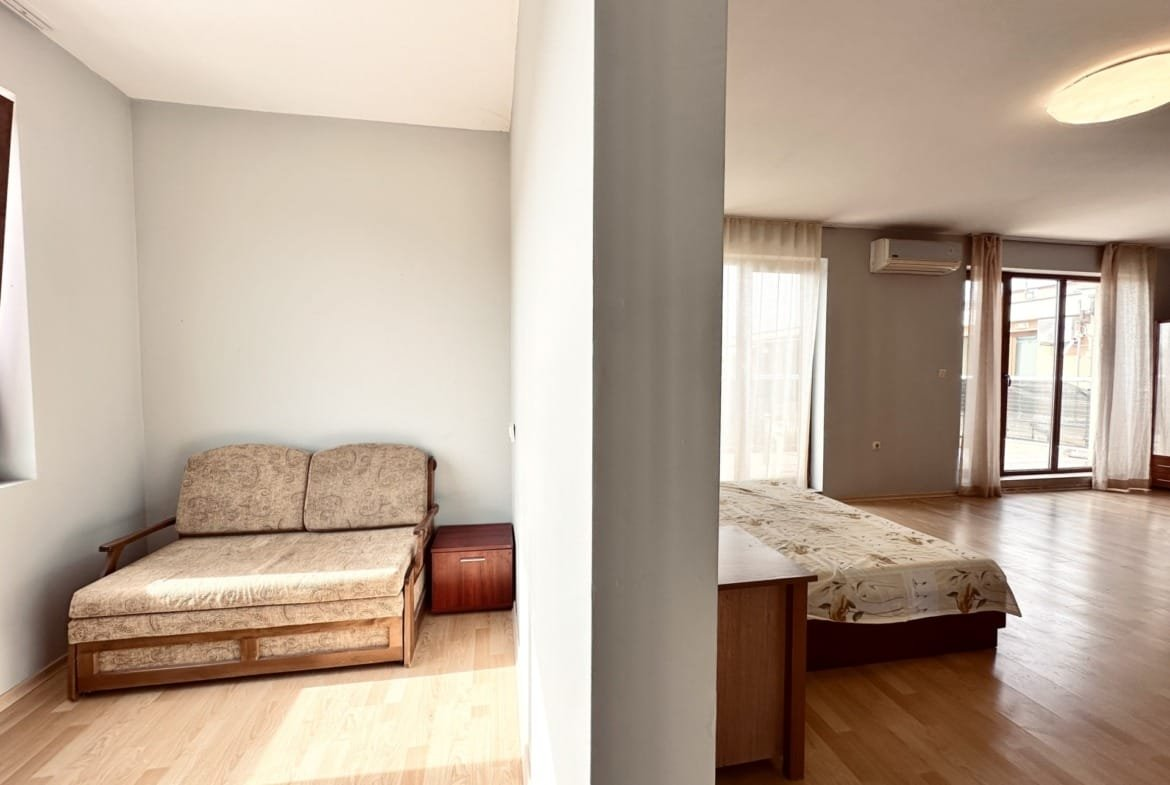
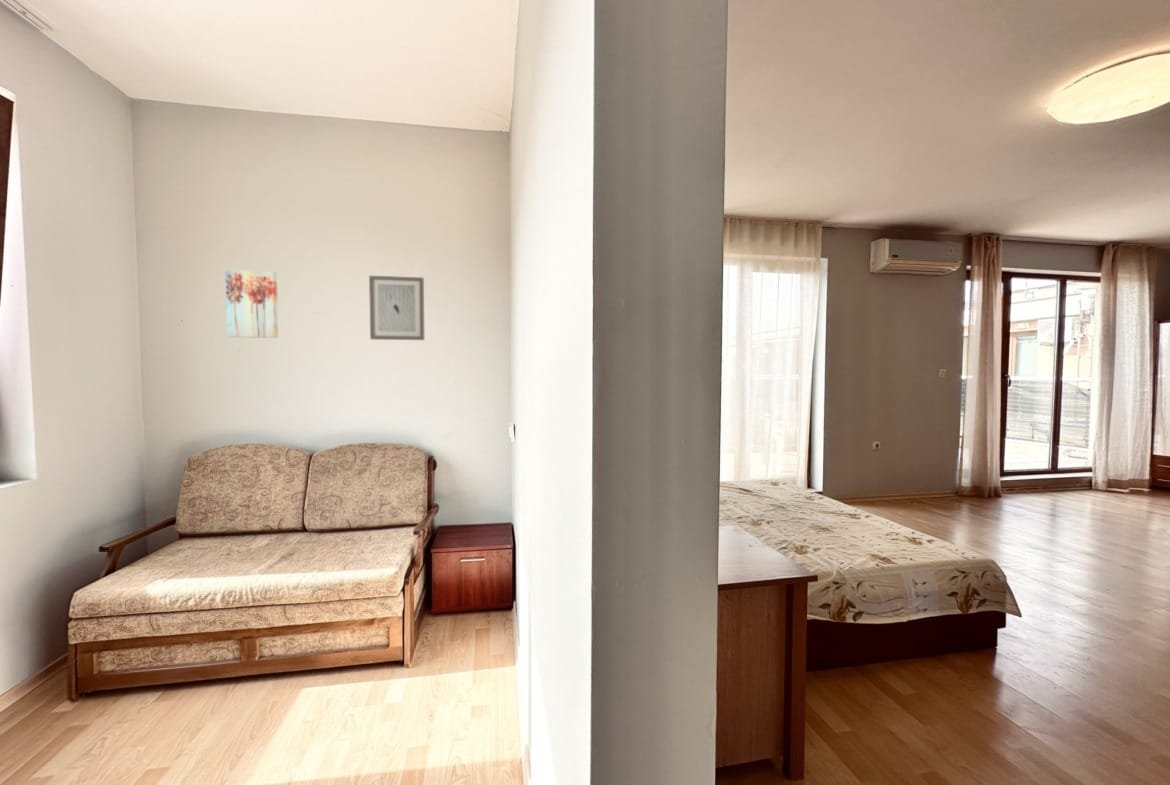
+ wall art [224,269,279,339]
+ wall art [368,275,426,341]
